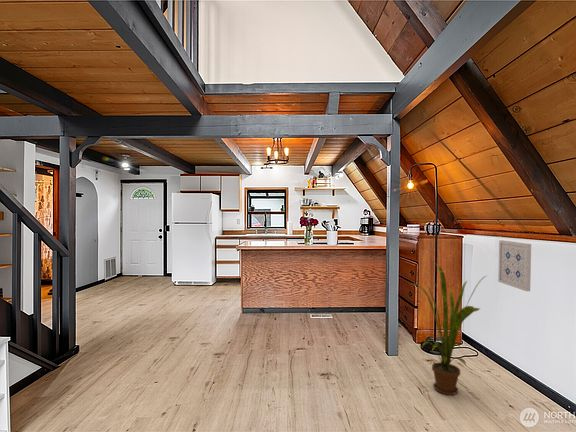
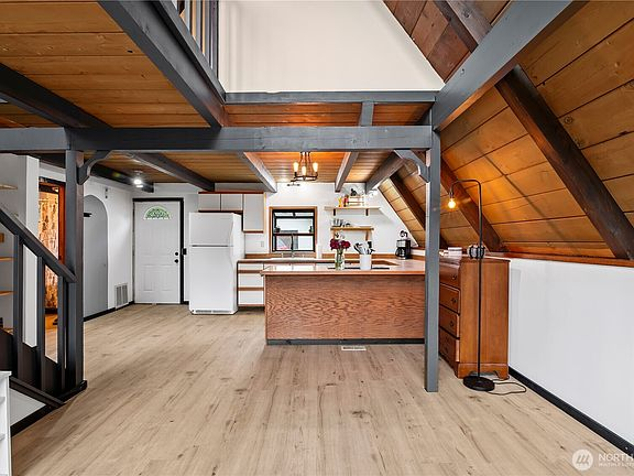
- wall art [497,239,532,292]
- house plant [410,263,487,396]
